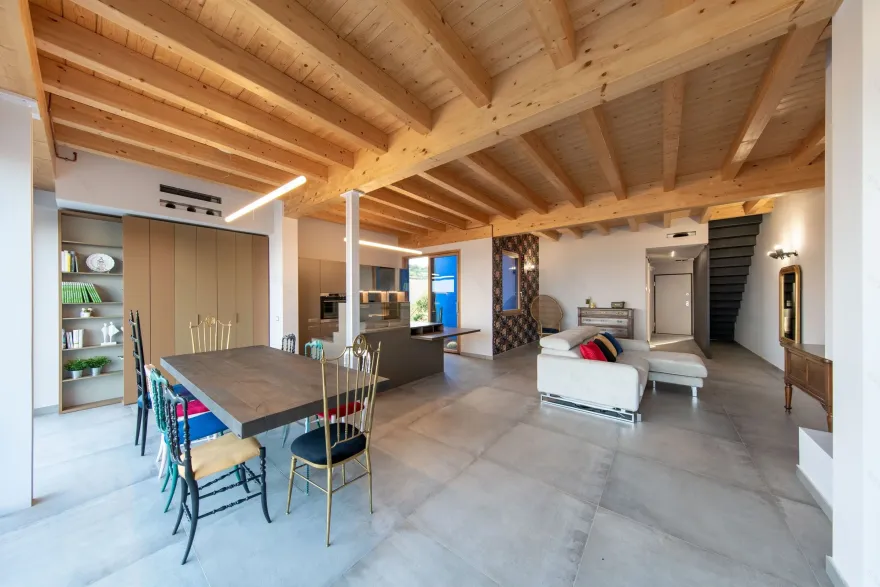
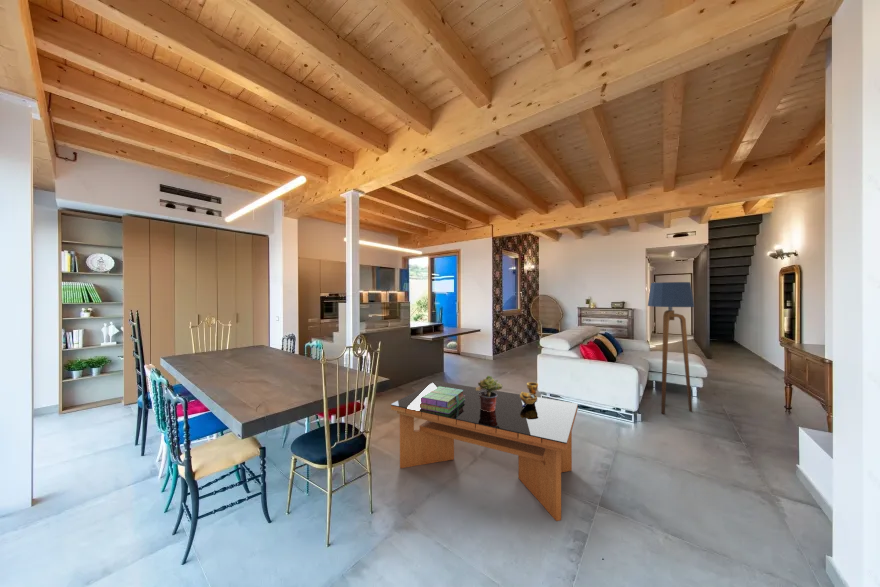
+ decorative bowl [520,381,539,406]
+ floor lamp [647,281,695,415]
+ potted plant [475,374,503,412]
+ stack of books [419,386,465,414]
+ coffee table [390,380,579,522]
